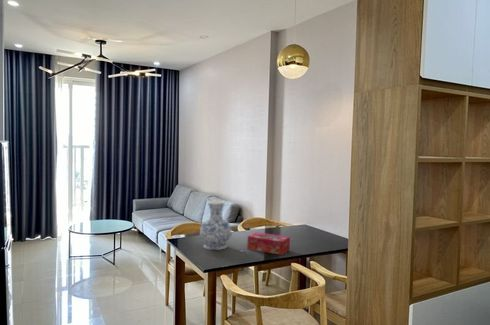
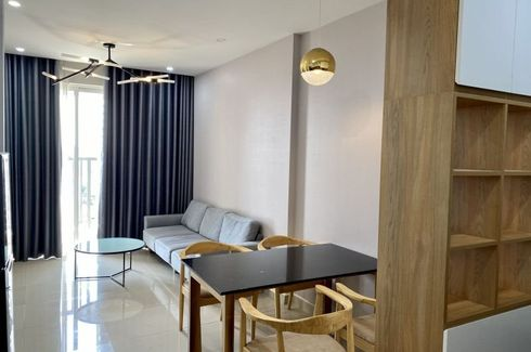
- vase [199,200,233,251]
- tissue box [246,231,291,256]
